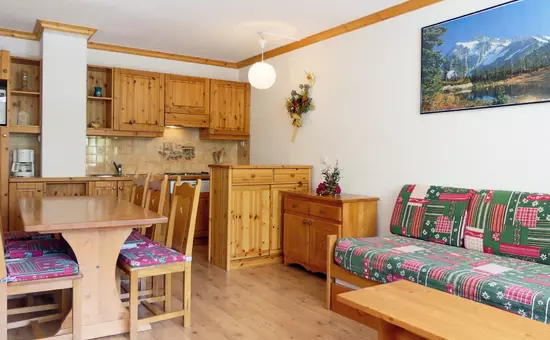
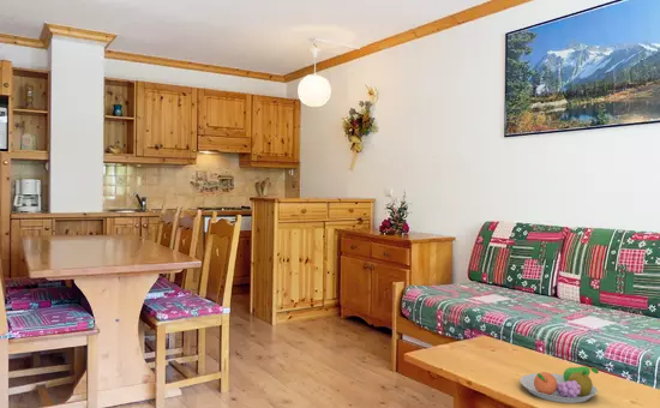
+ fruit bowl [520,365,600,404]
